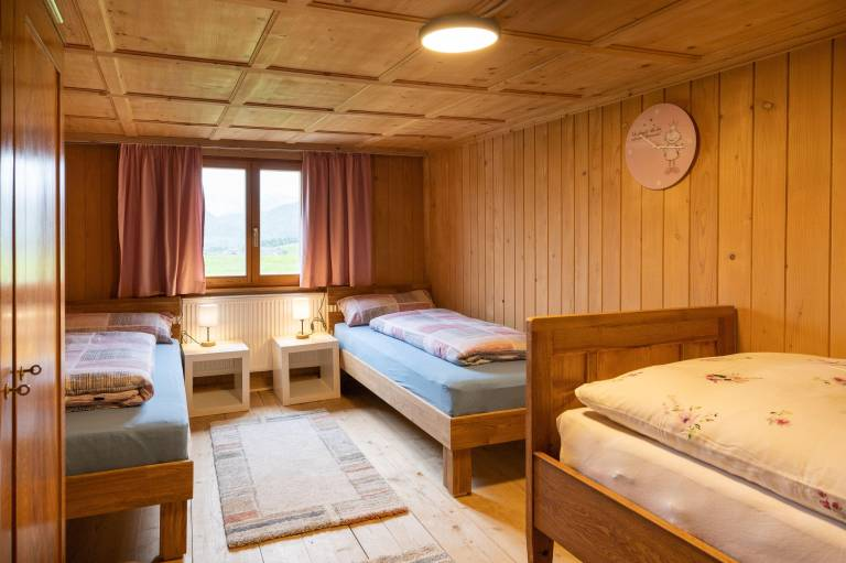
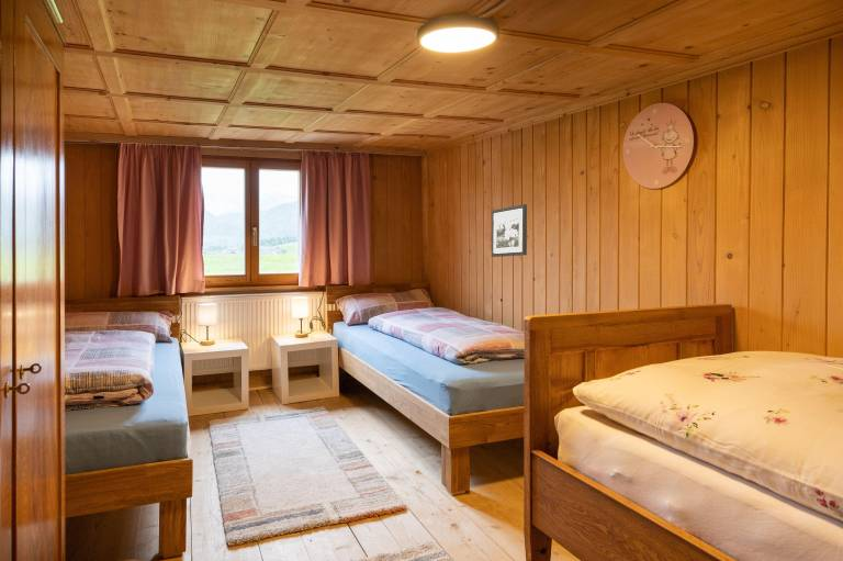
+ picture frame [491,203,528,258]
